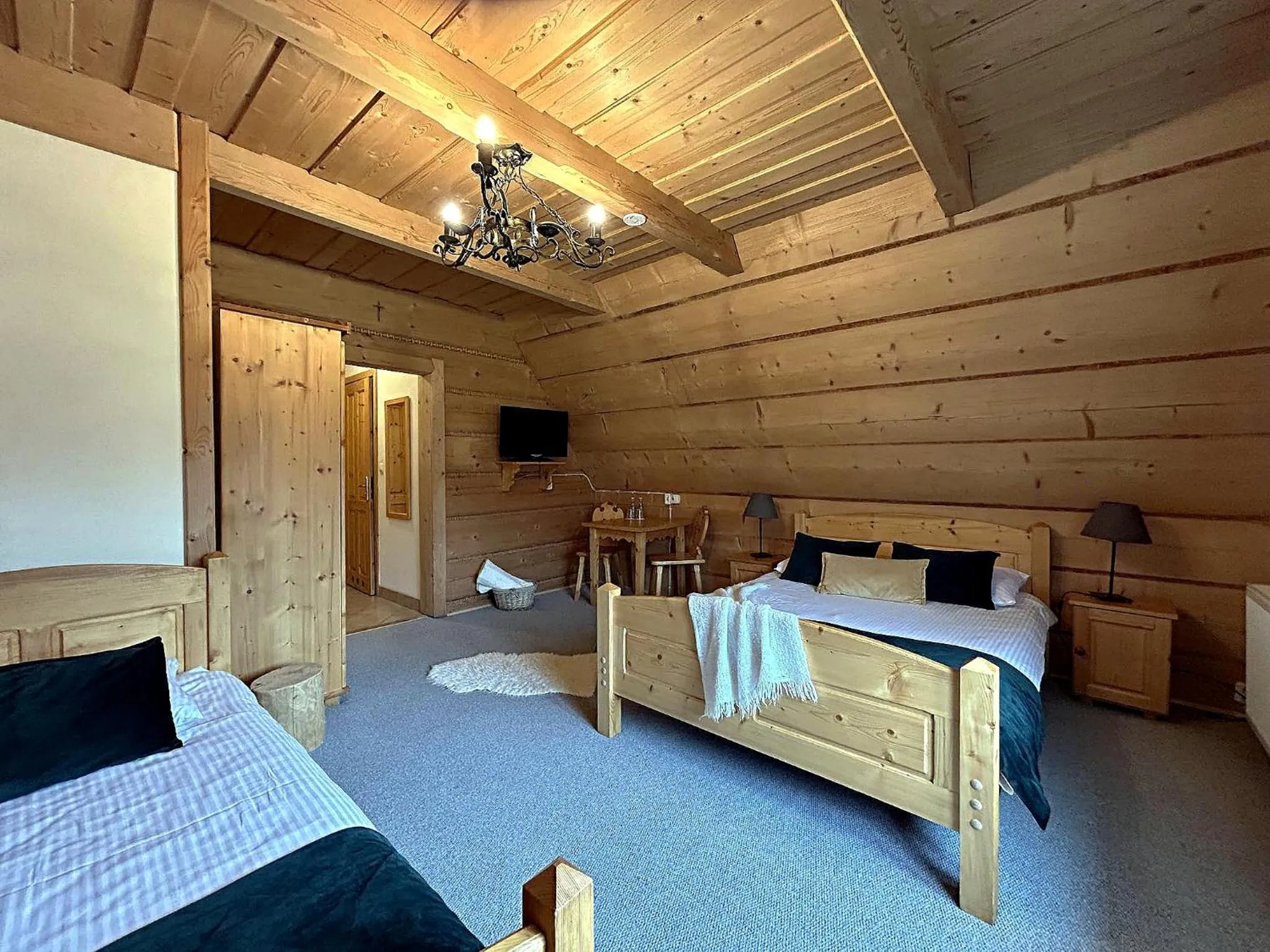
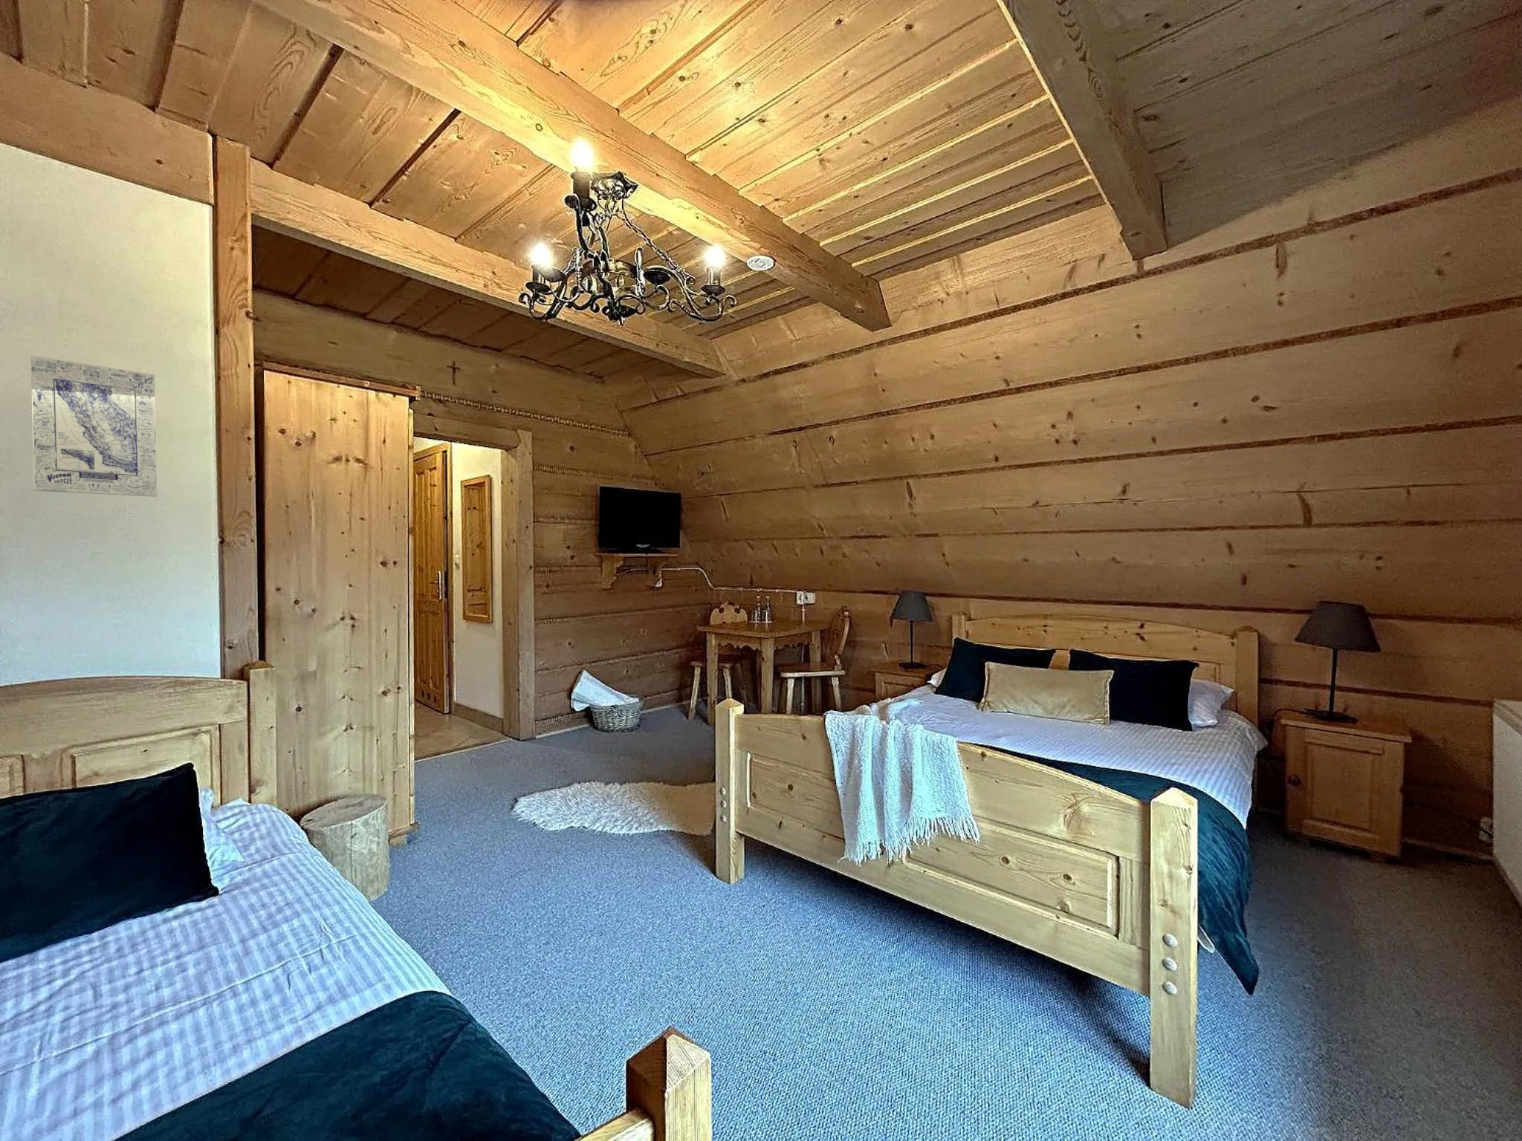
+ wall art [30,355,158,497]
